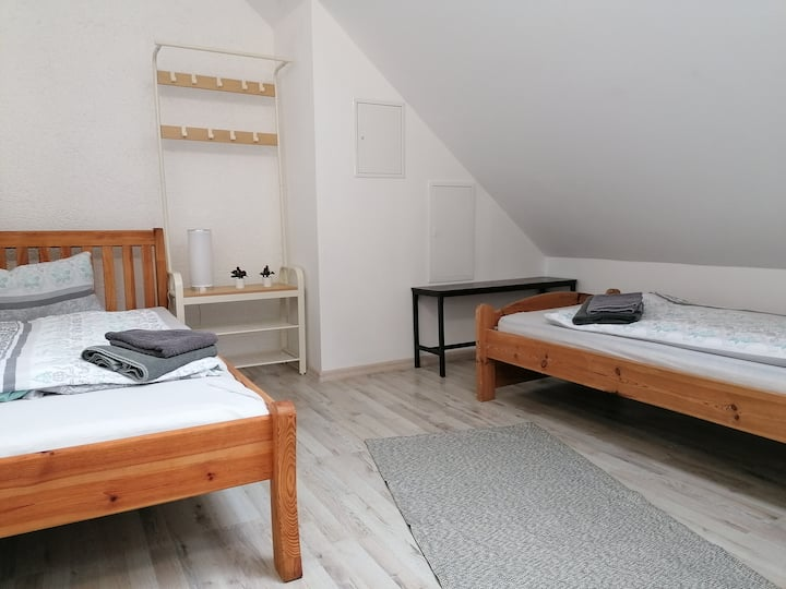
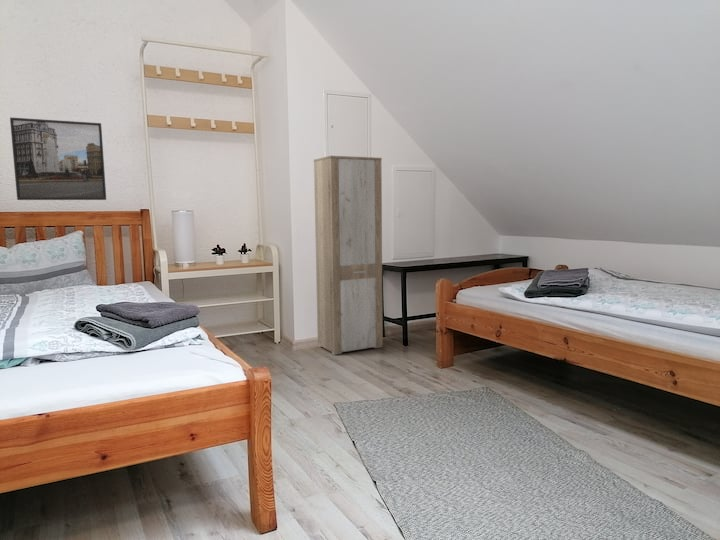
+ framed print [9,116,107,201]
+ cabinet [313,155,384,356]
